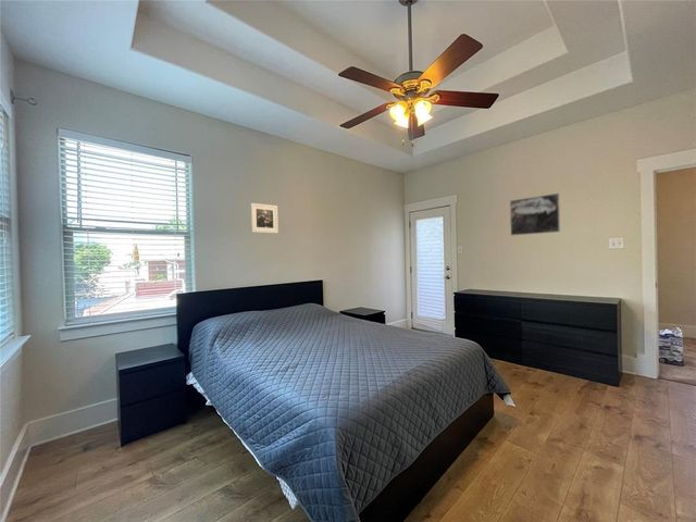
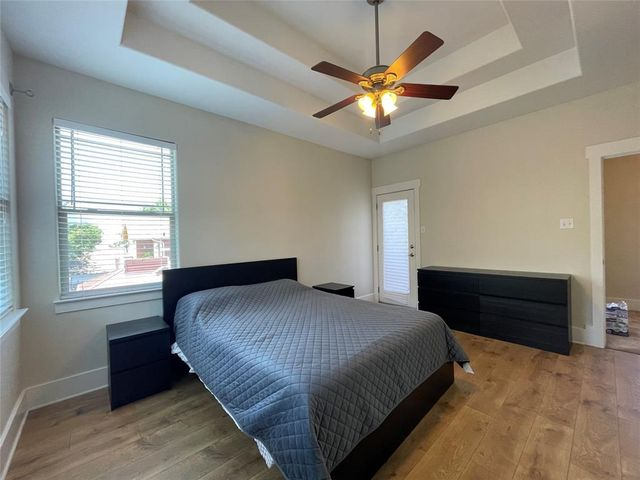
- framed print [249,202,279,235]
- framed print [509,192,561,237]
